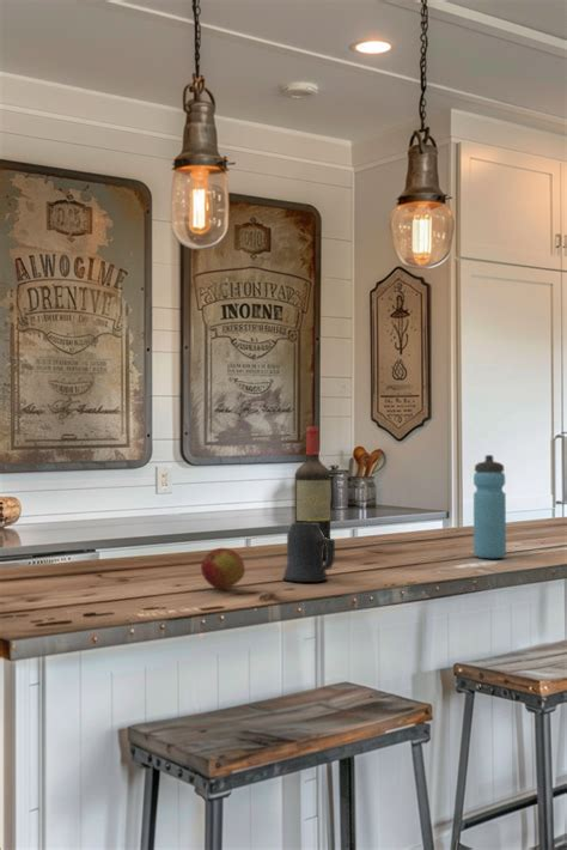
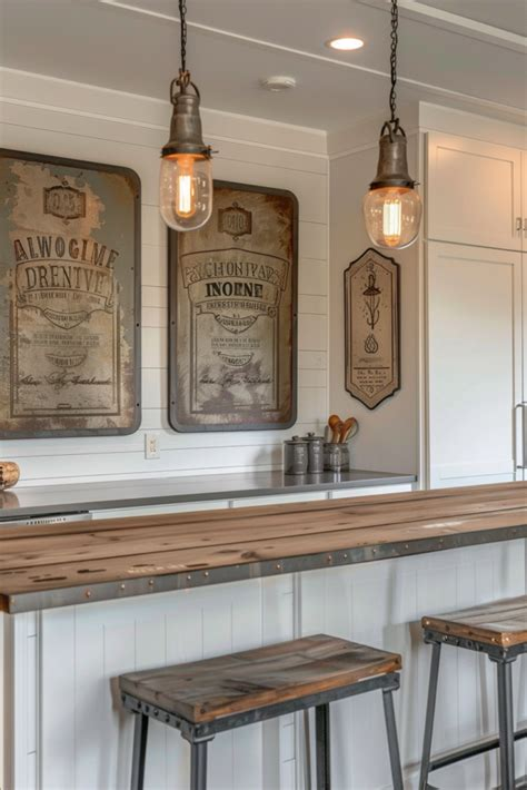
- apple [200,547,246,590]
- water bottle [472,454,507,559]
- mug [282,522,336,583]
- wine bottle [294,425,331,560]
